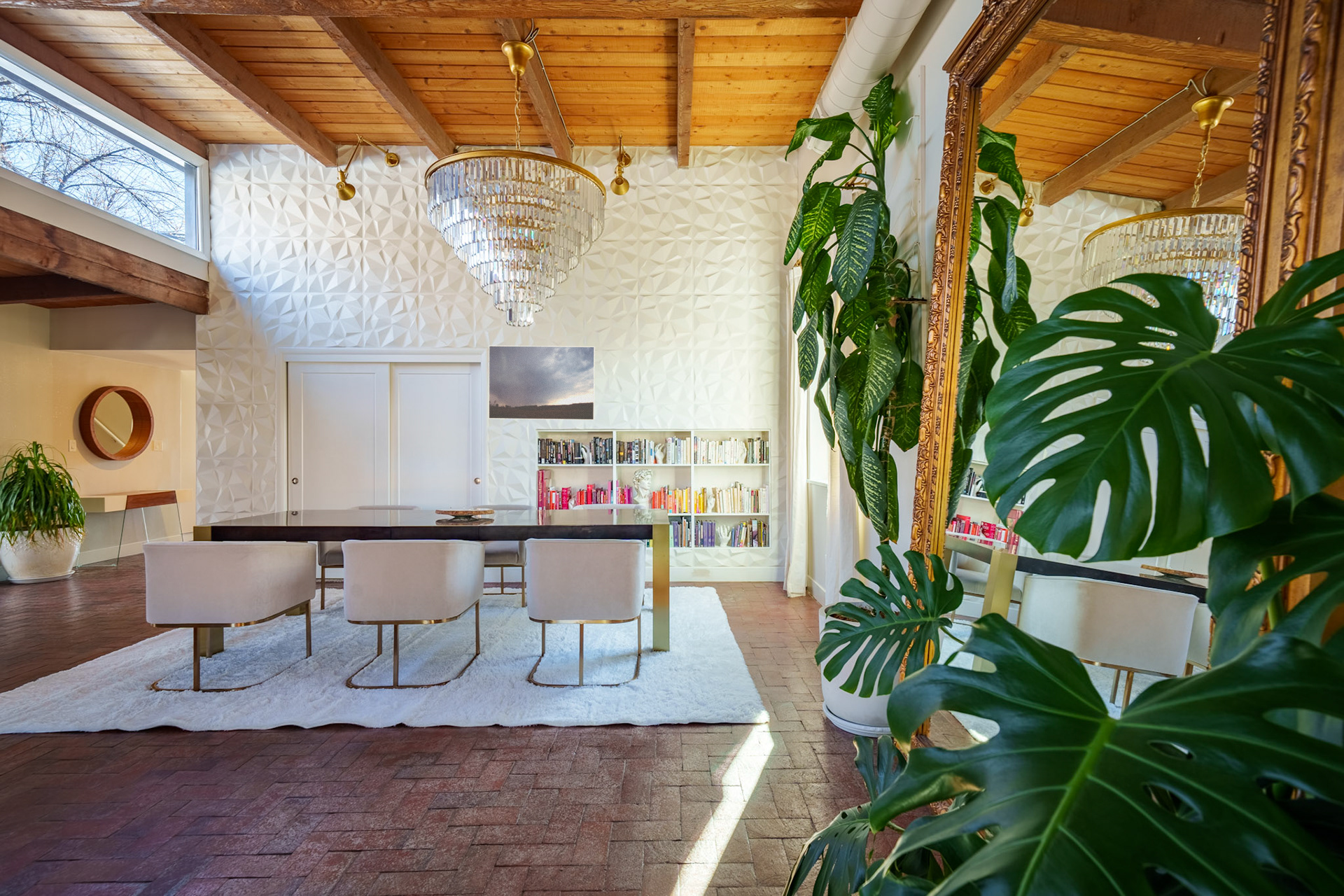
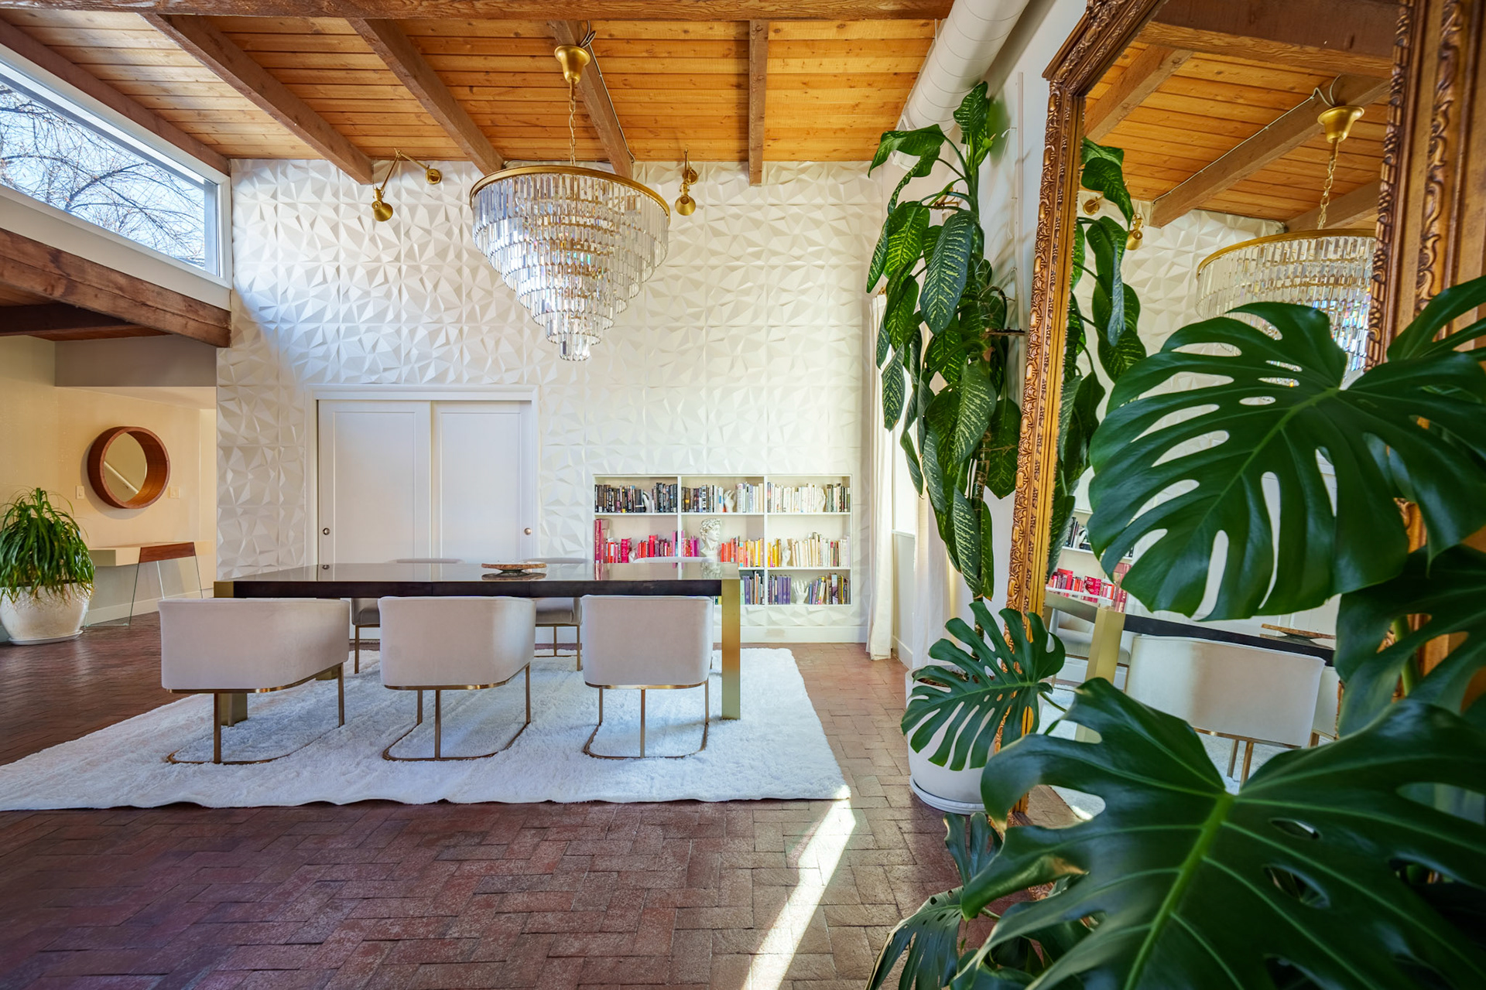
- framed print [488,345,596,421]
